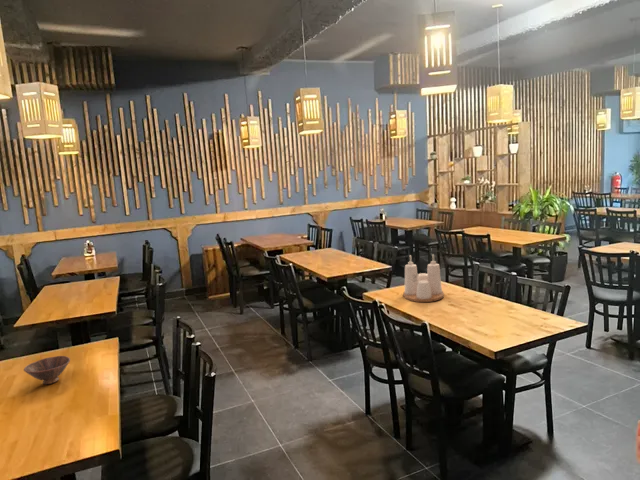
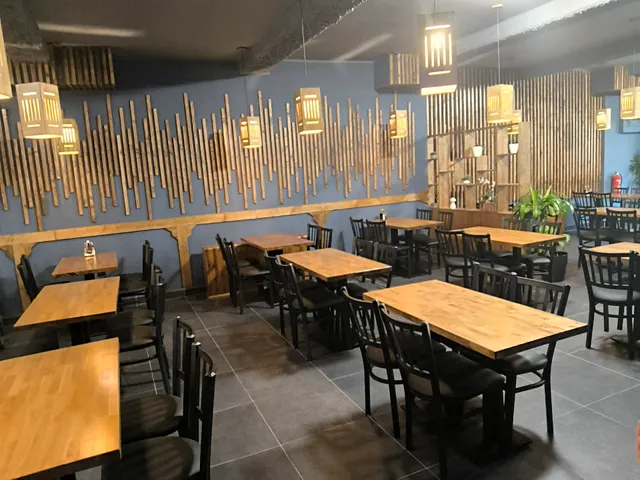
- condiment set [402,253,445,303]
- bowl [23,355,71,385]
